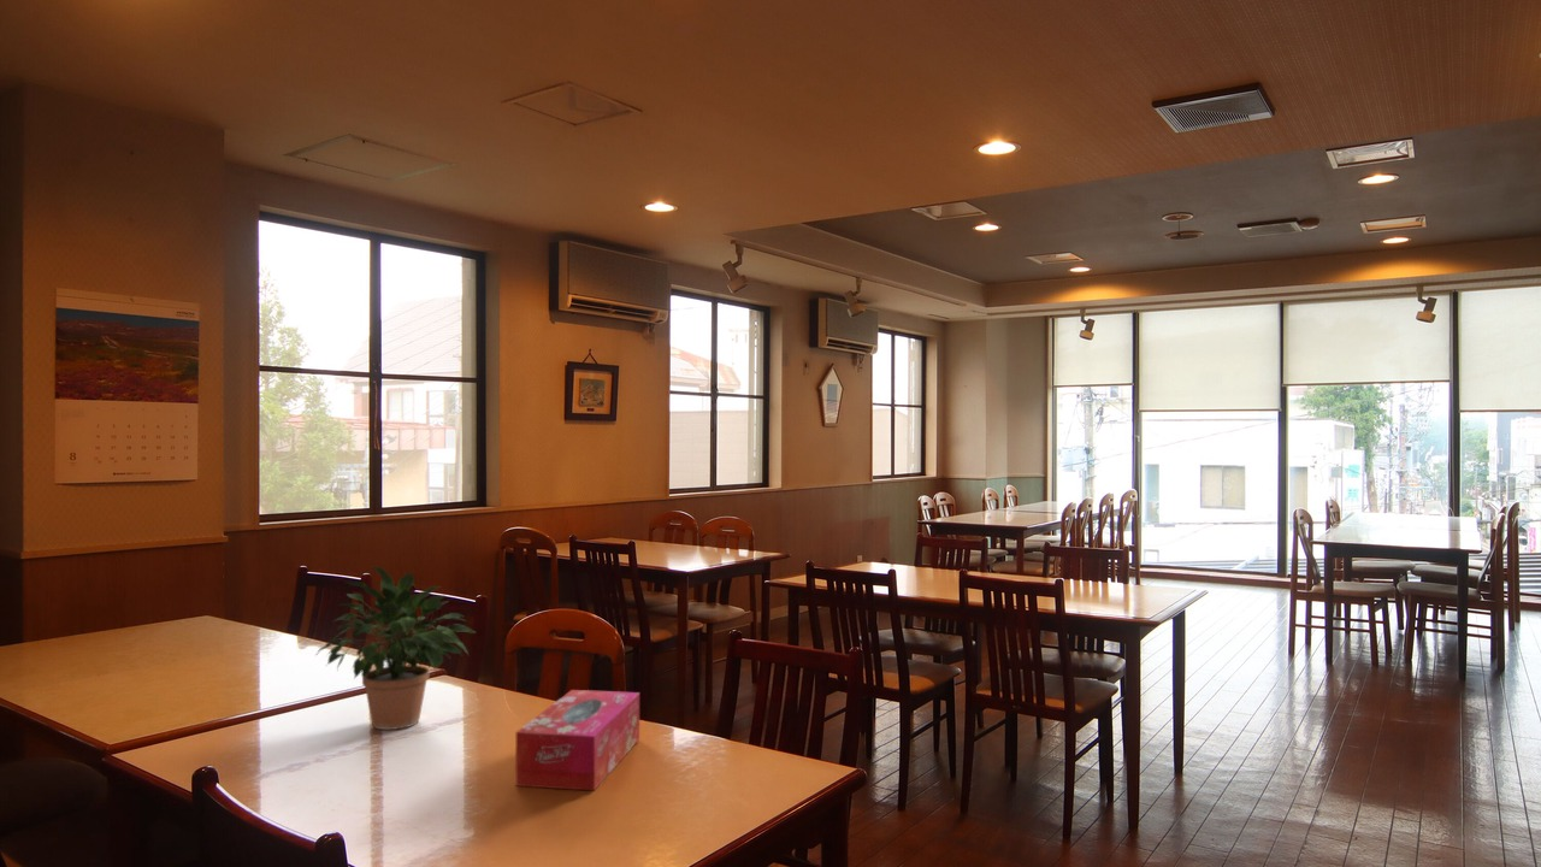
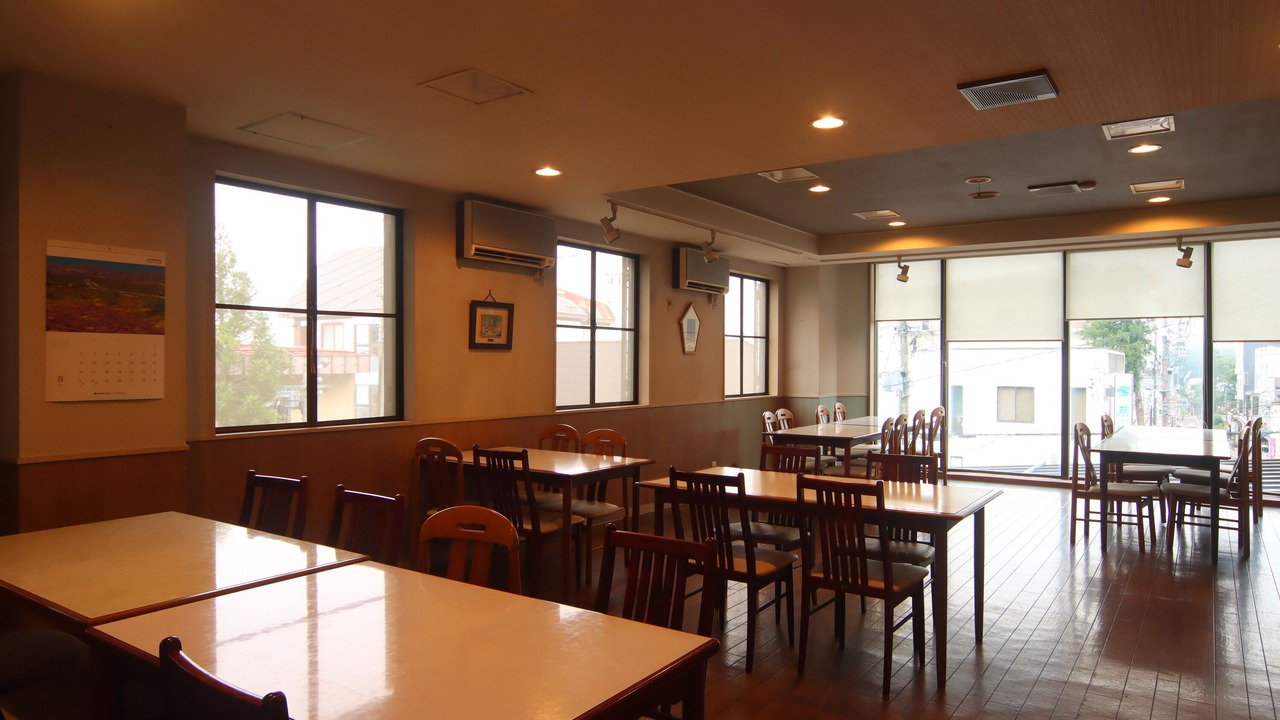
- tissue box [514,689,640,792]
- potted plant [314,565,477,731]
